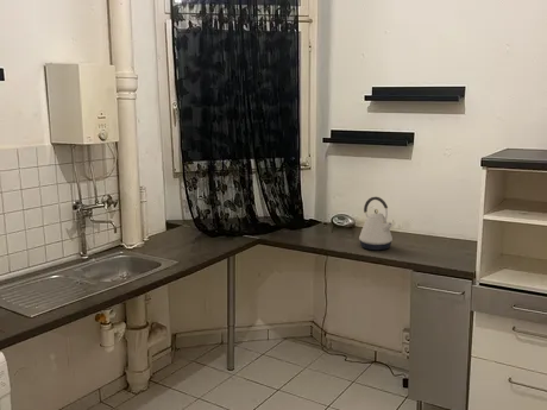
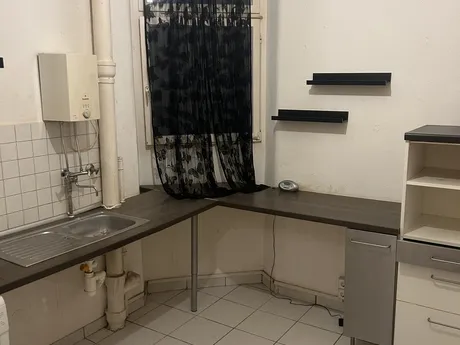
- kettle [358,196,394,251]
